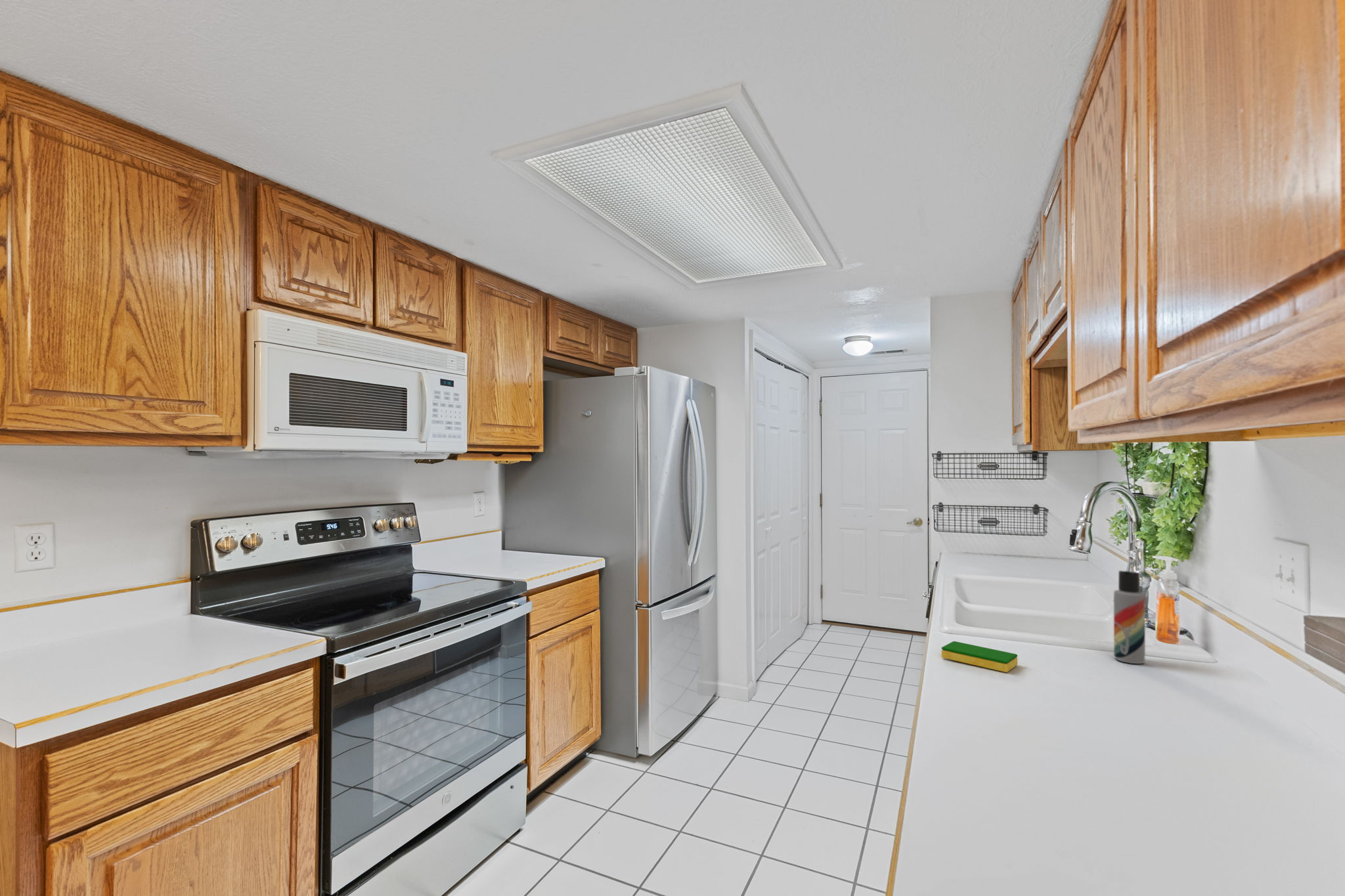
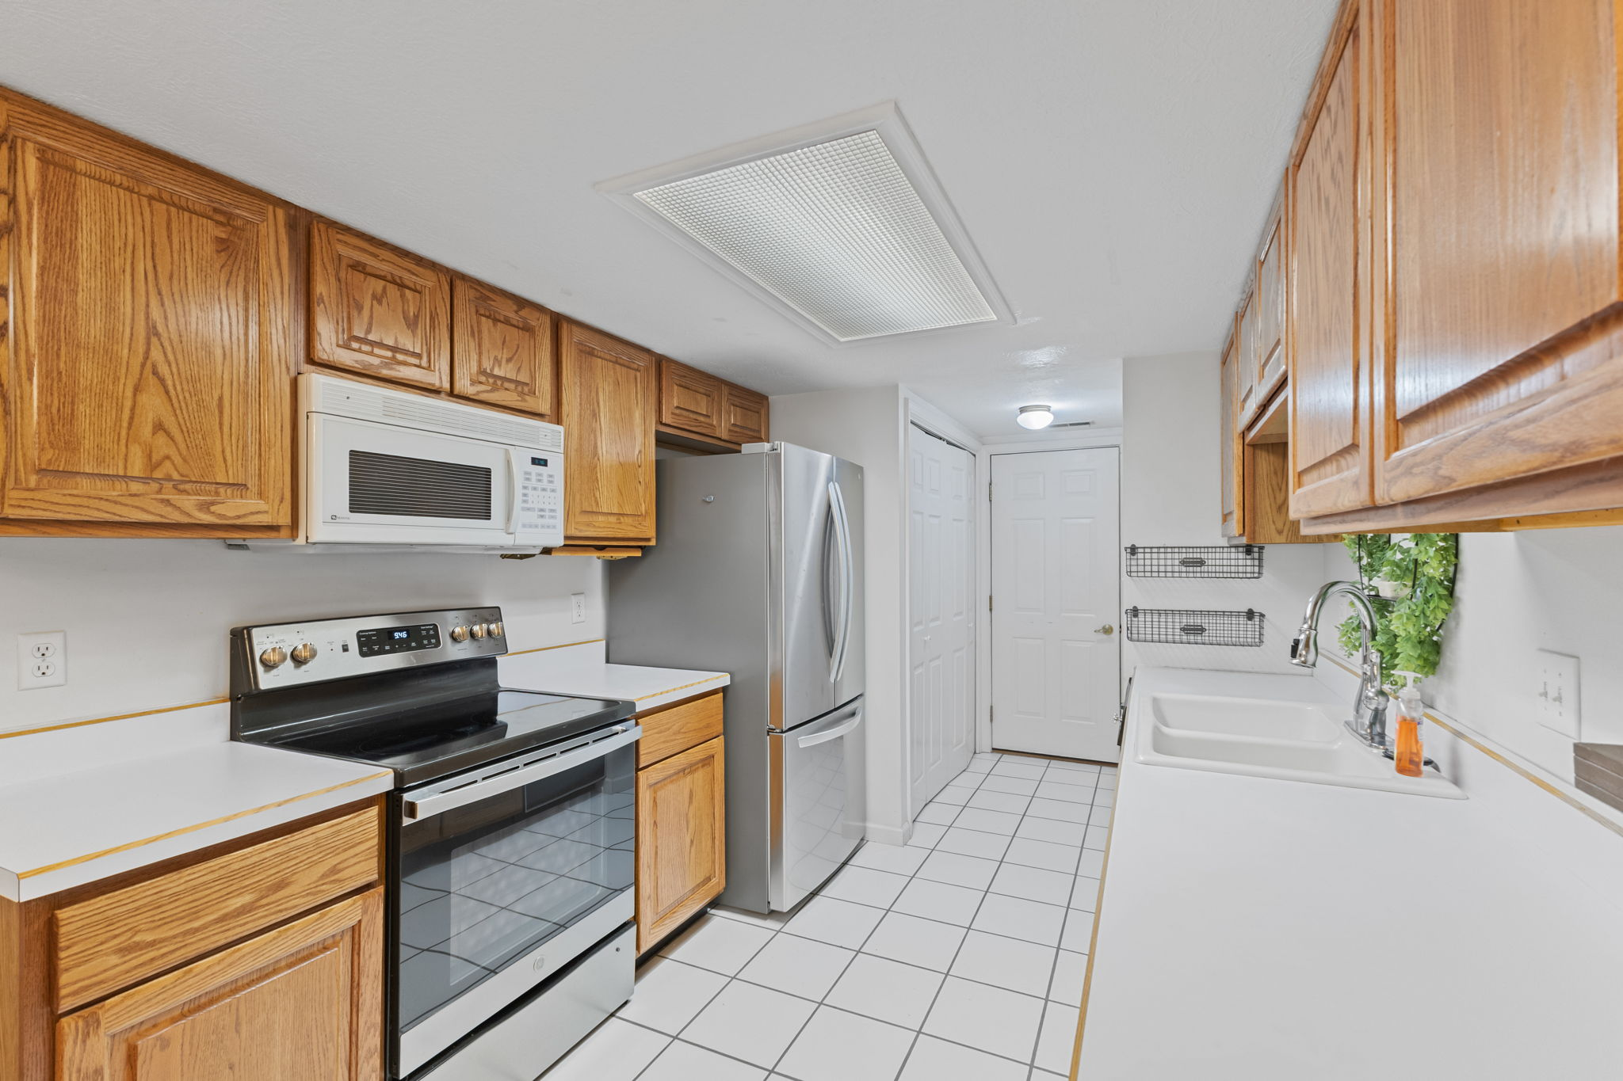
- lotion bottle [1113,570,1146,664]
- dish sponge [941,641,1018,673]
